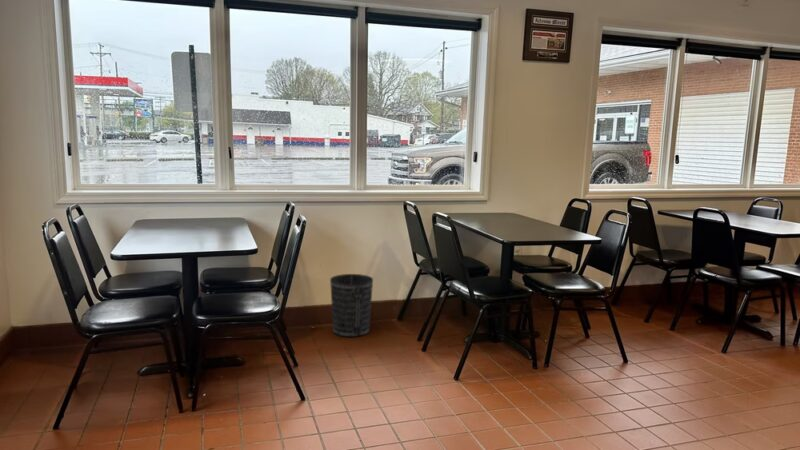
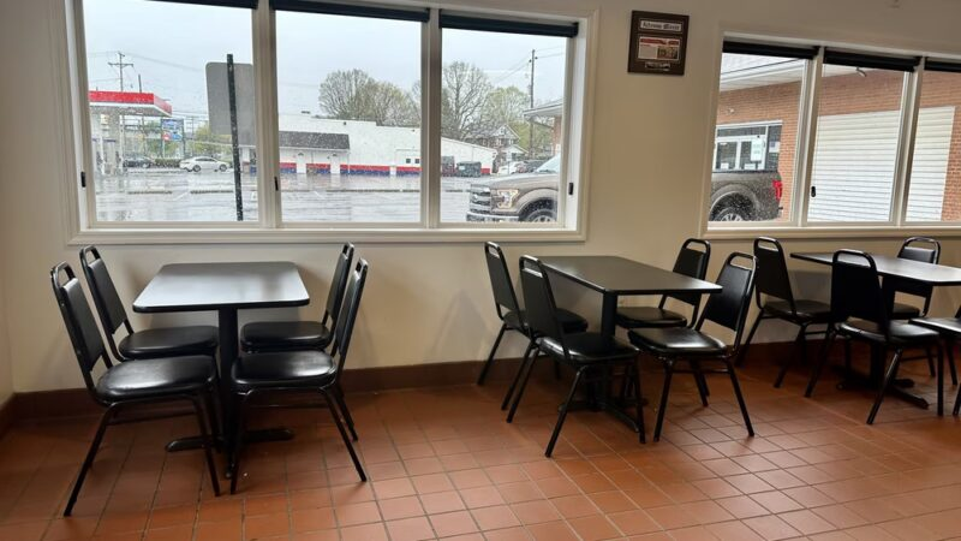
- wastebasket [329,273,374,338]
